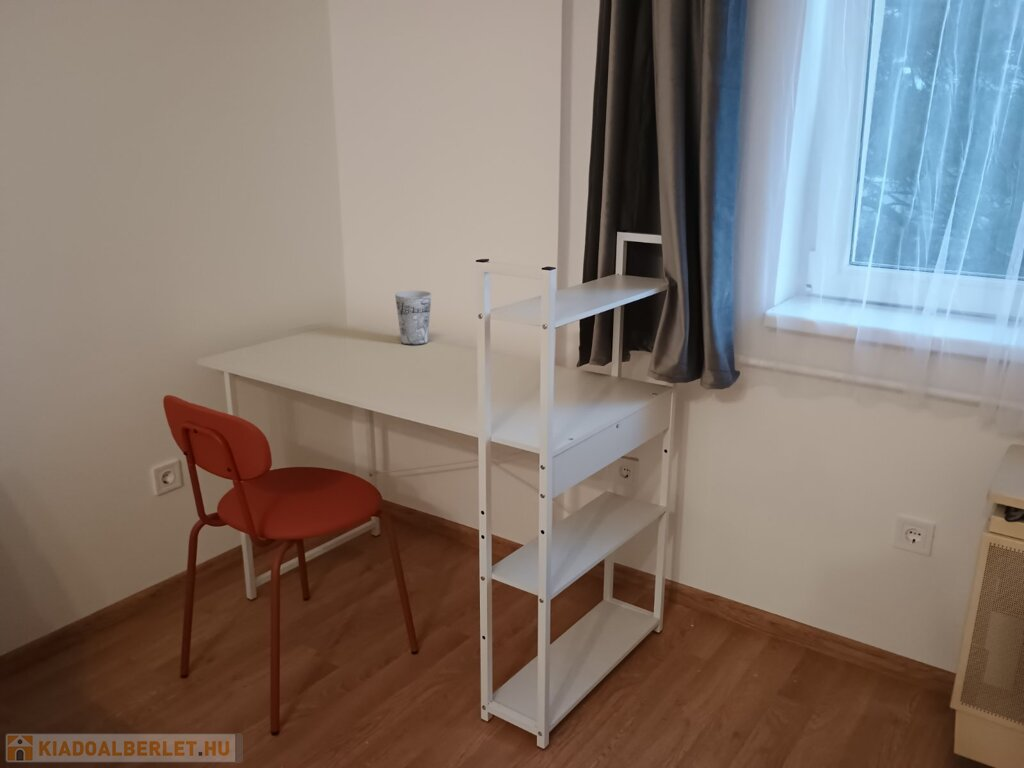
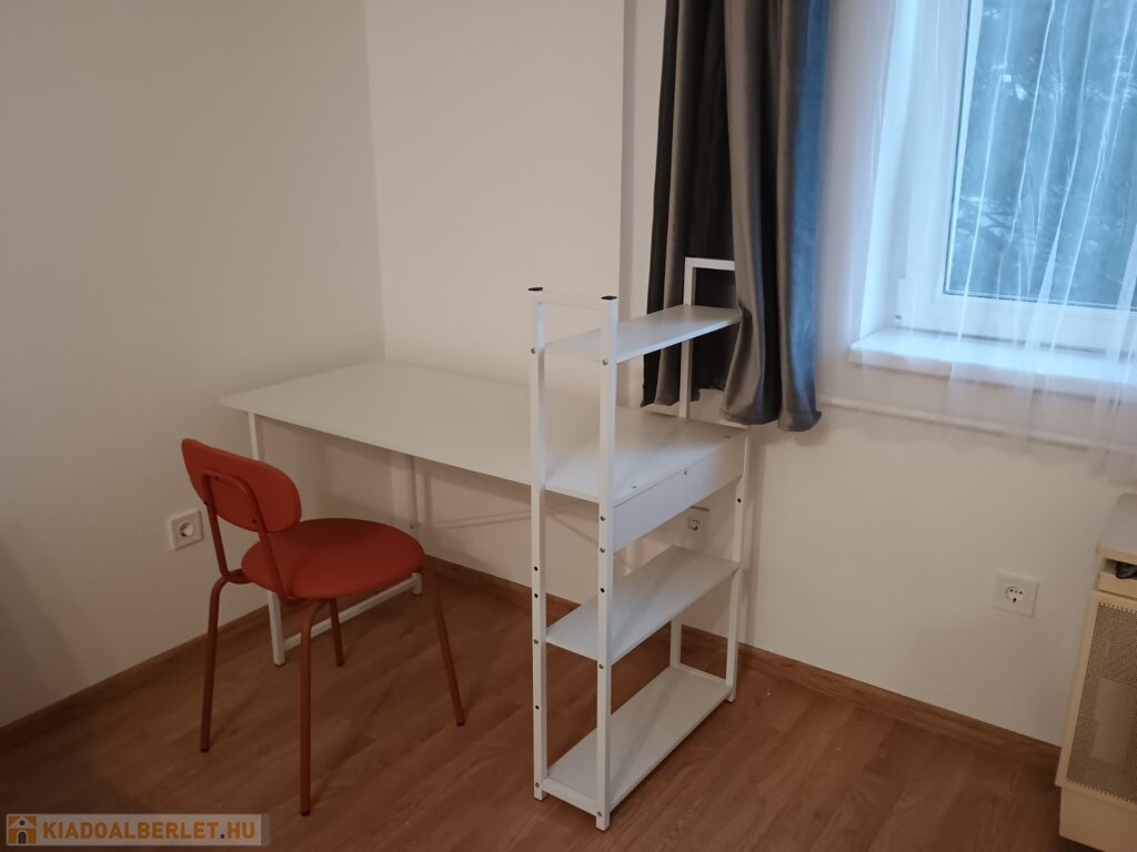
- cup [394,290,432,346]
